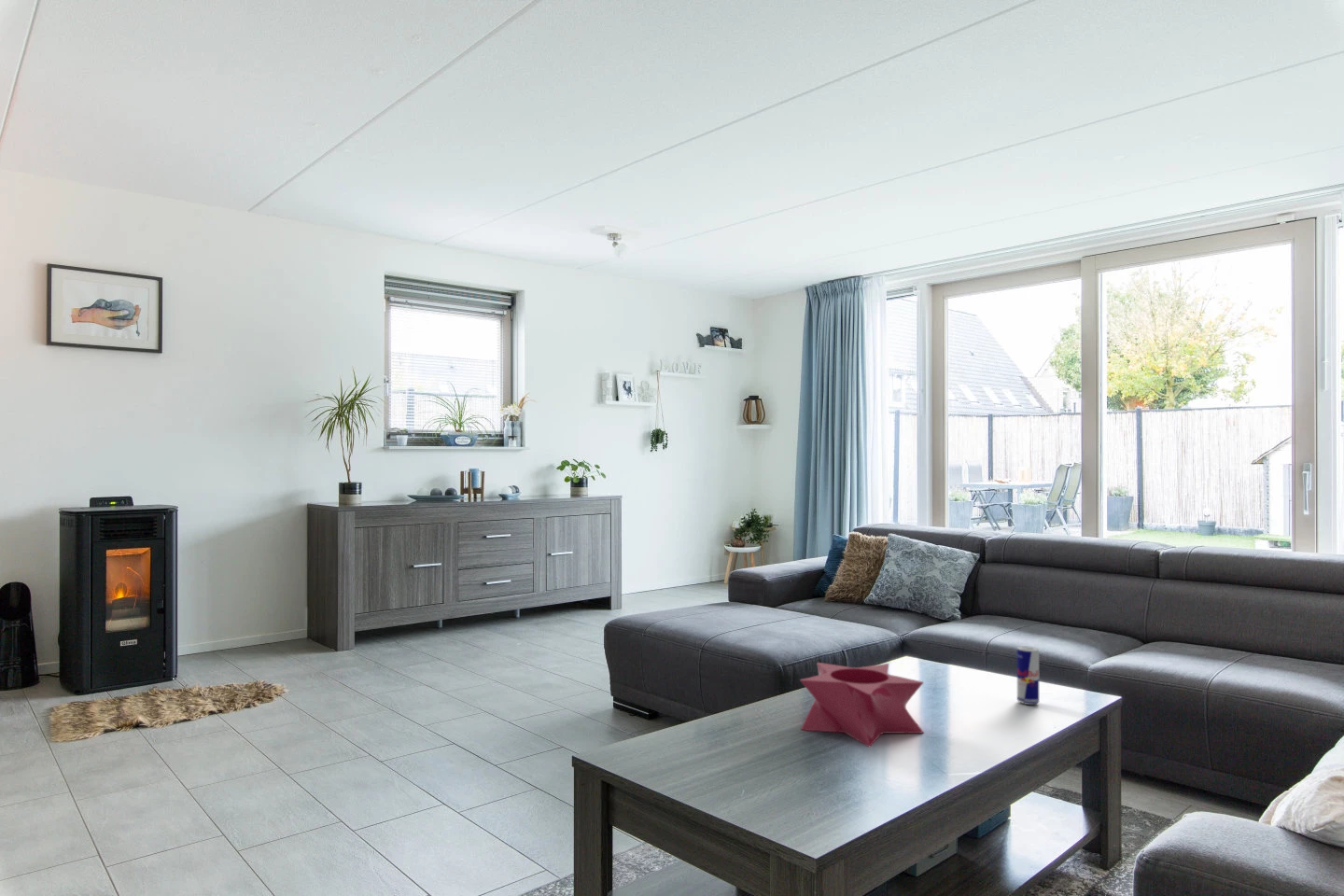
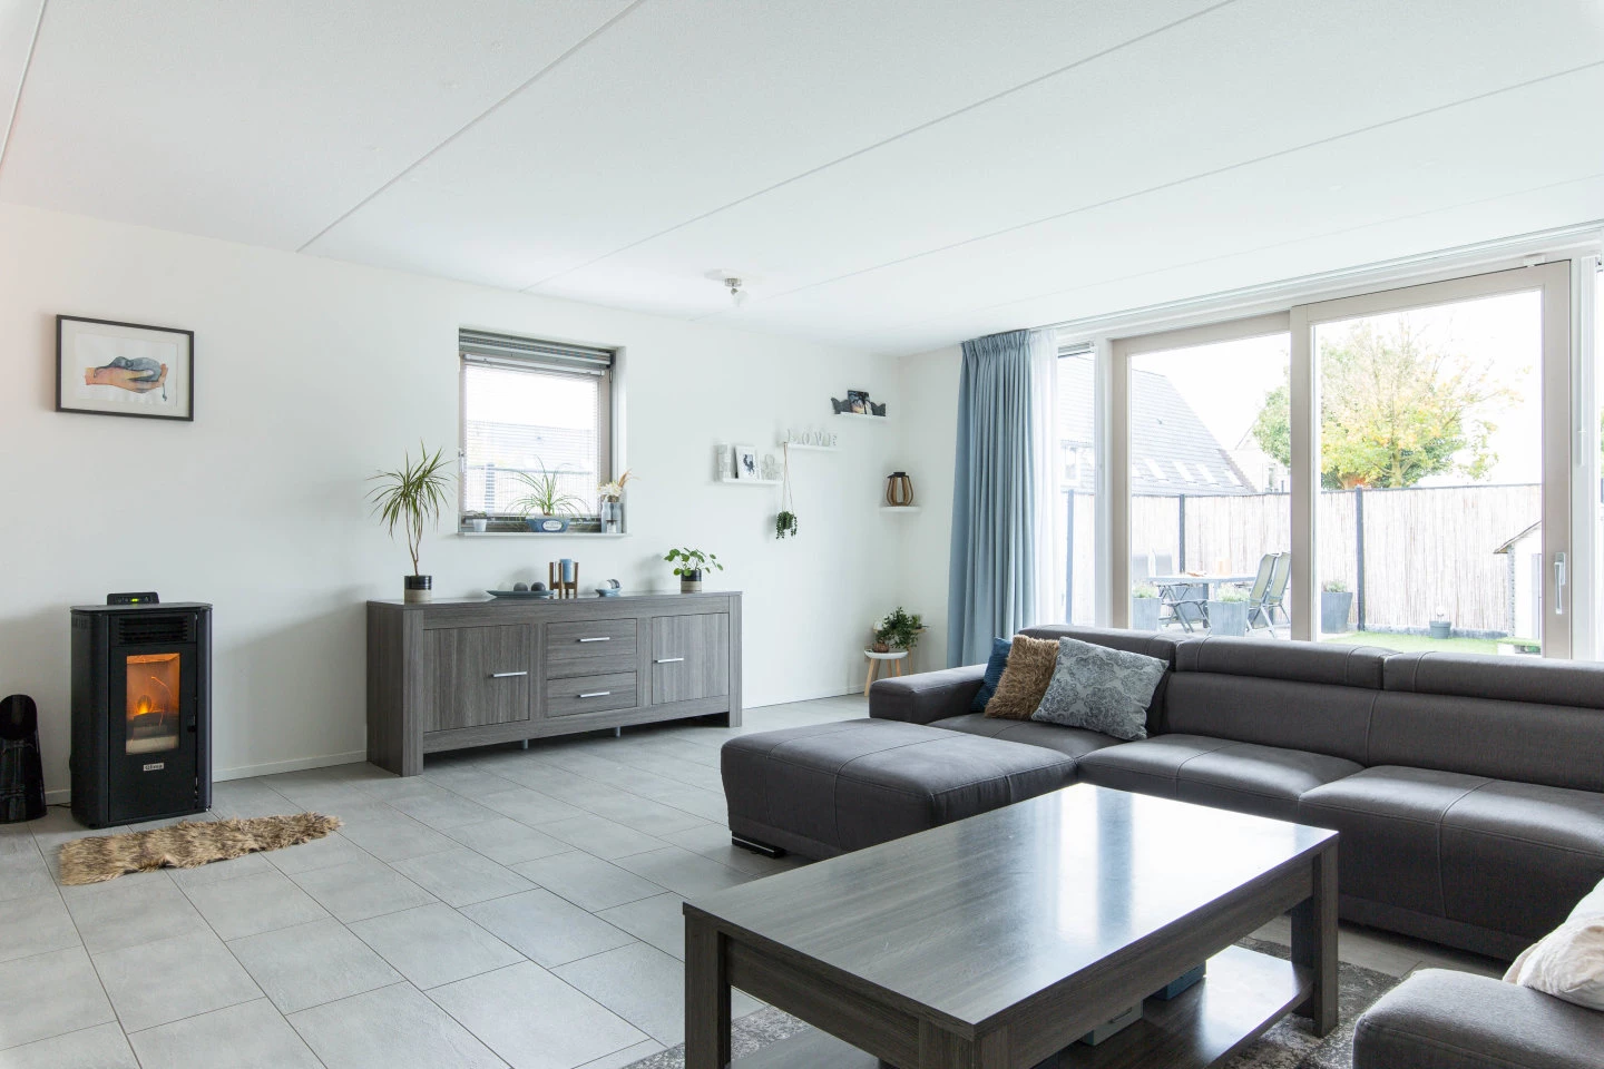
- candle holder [799,662,925,748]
- beverage can [1016,645,1040,706]
